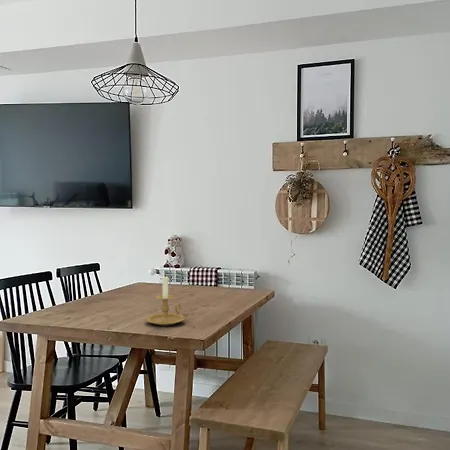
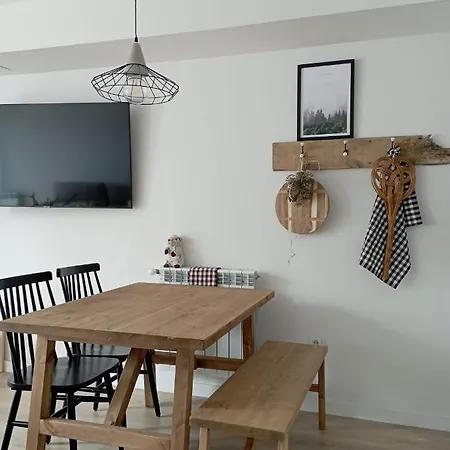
- candle holder [145,274,186,327]
